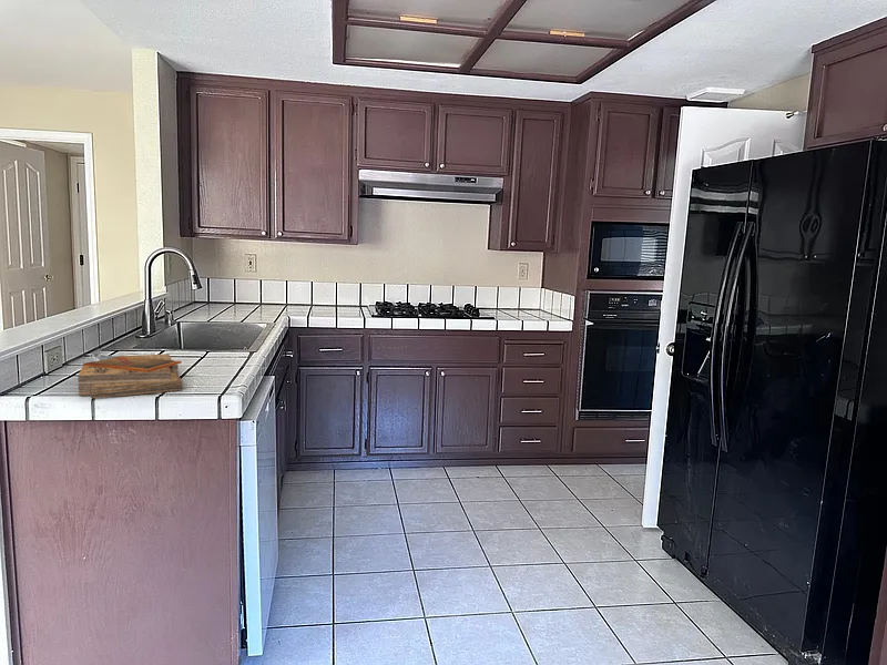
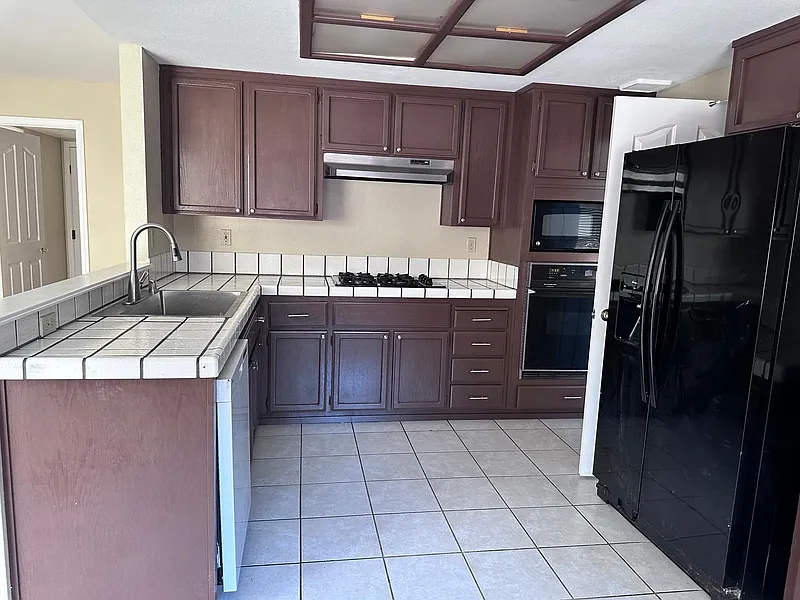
- clipboard [77,352,183,399]
